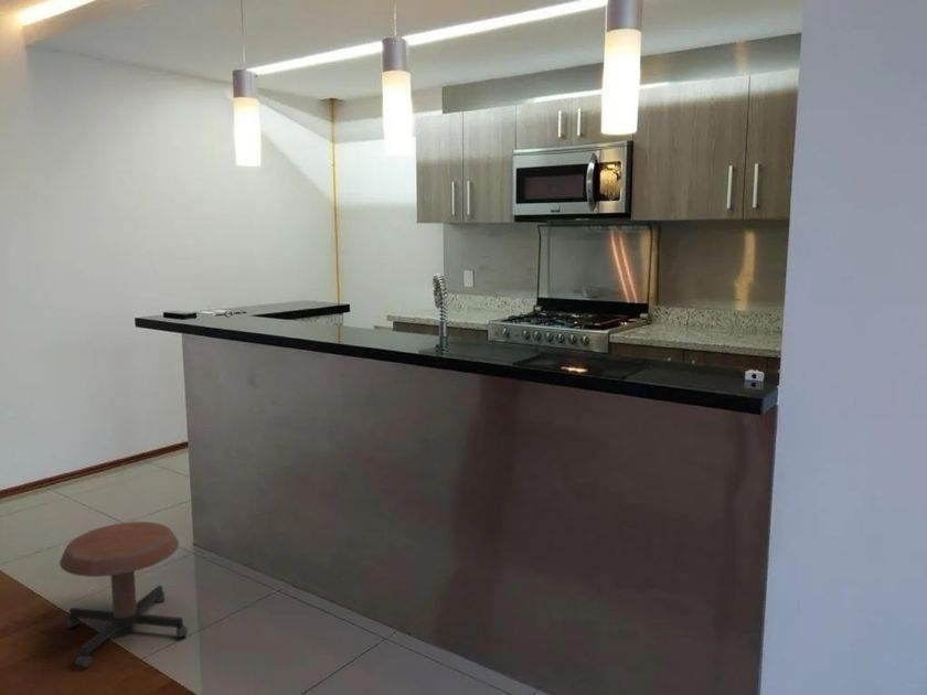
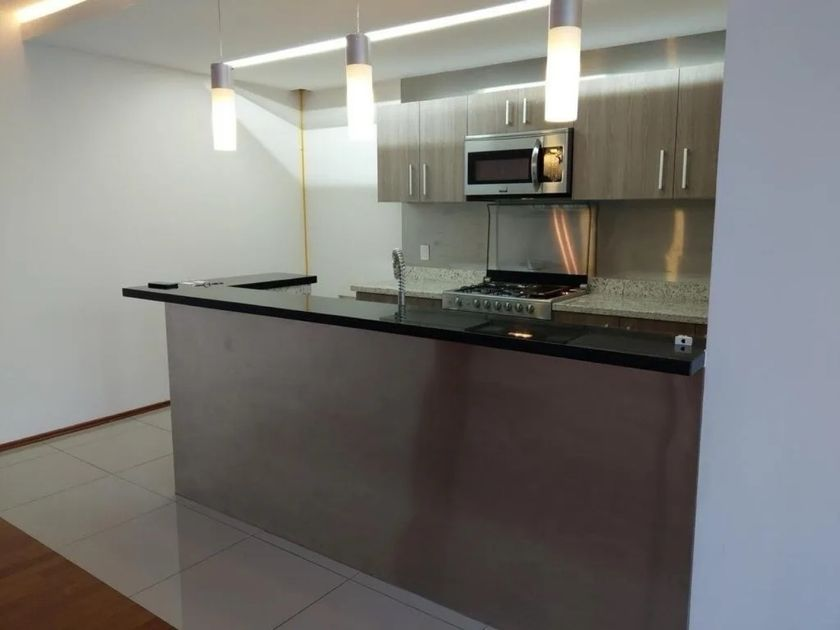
- stool [58,521,189,669]
